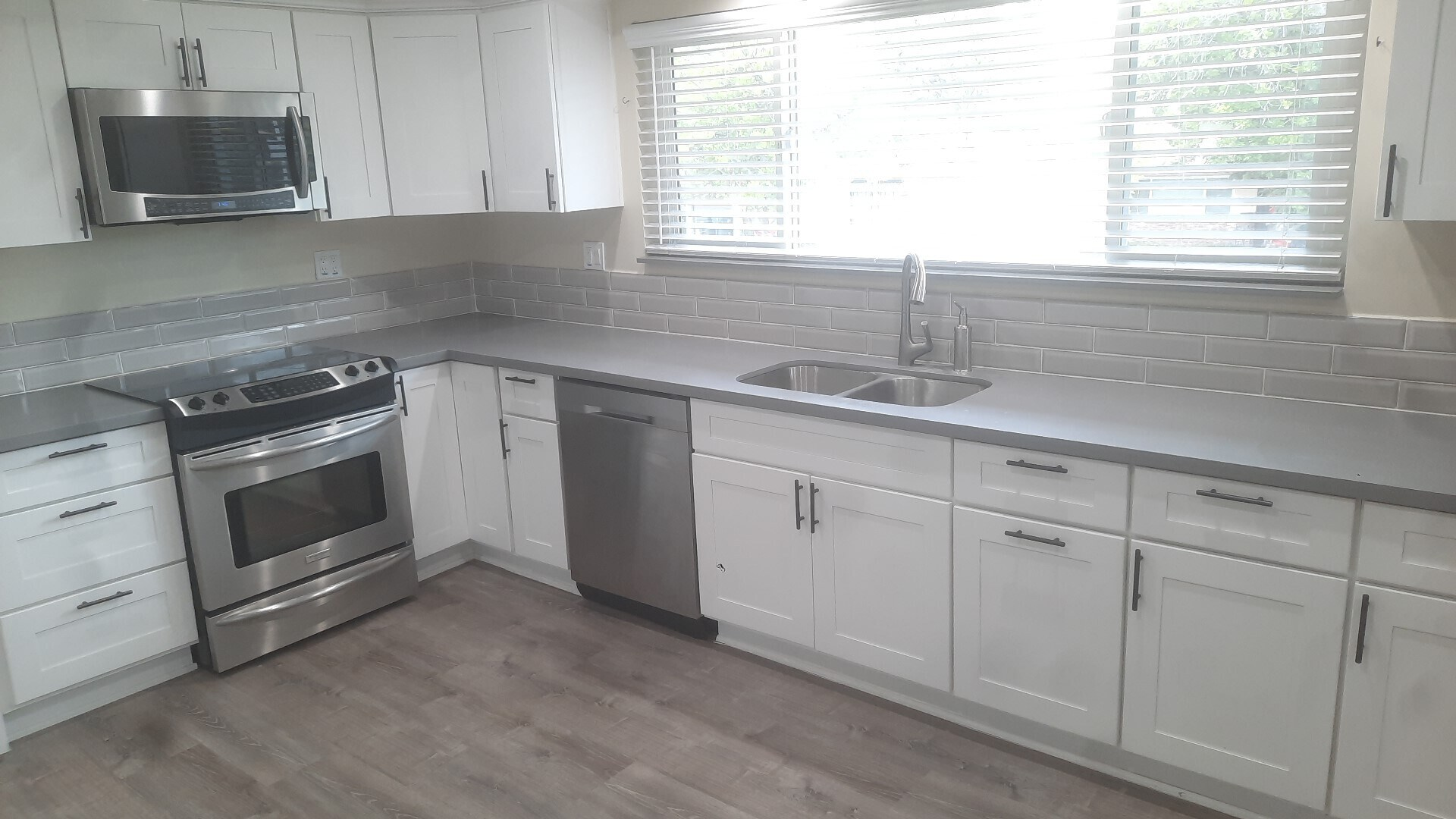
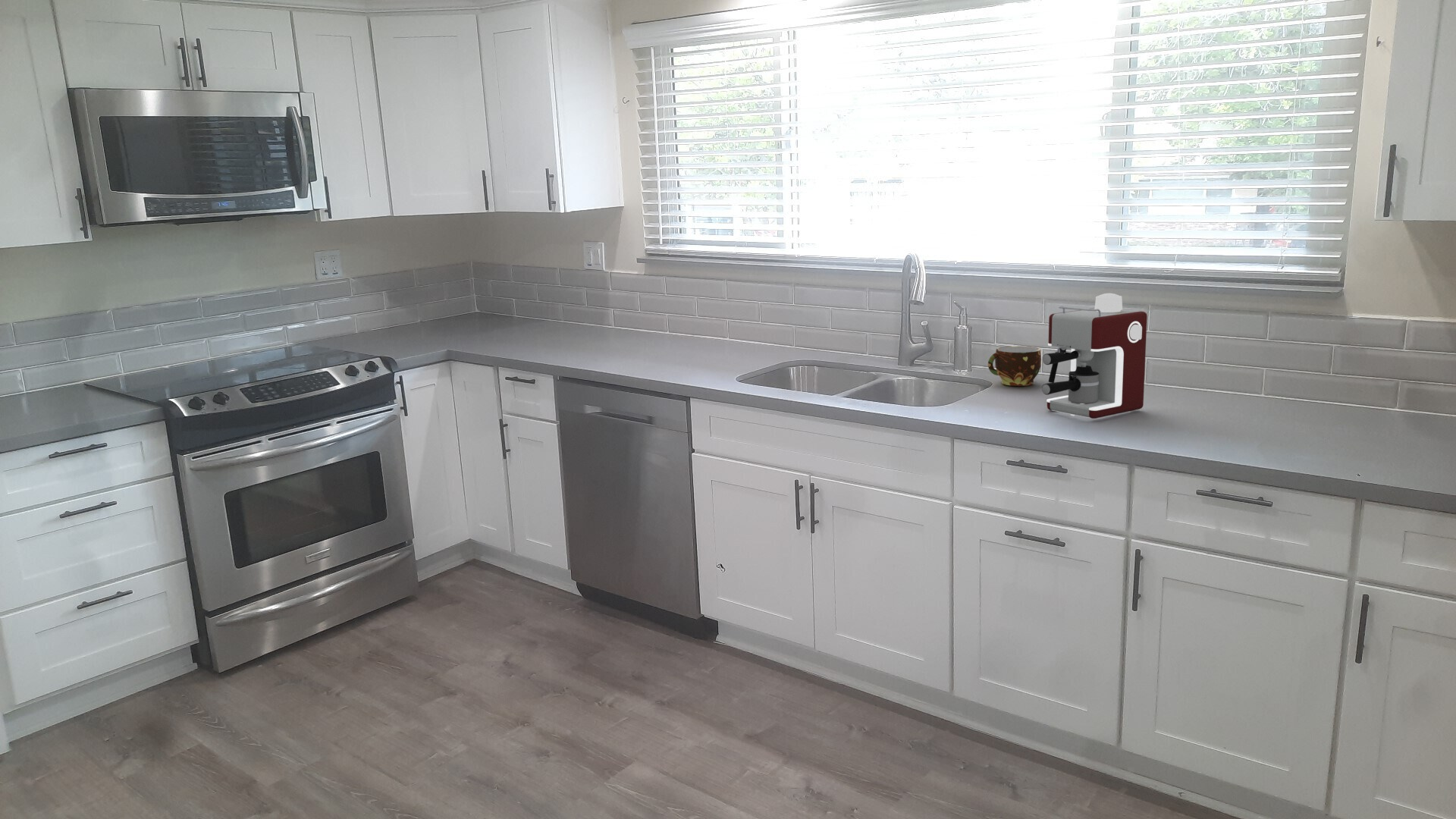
+ coffee maker [1041,293,1148,419]
+ cup [987,346,1042,387]
